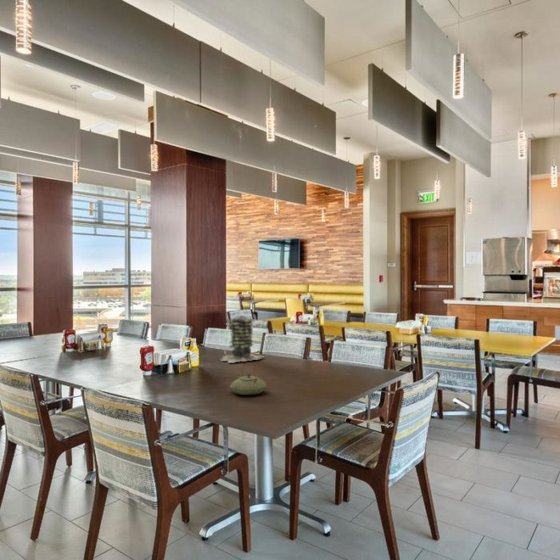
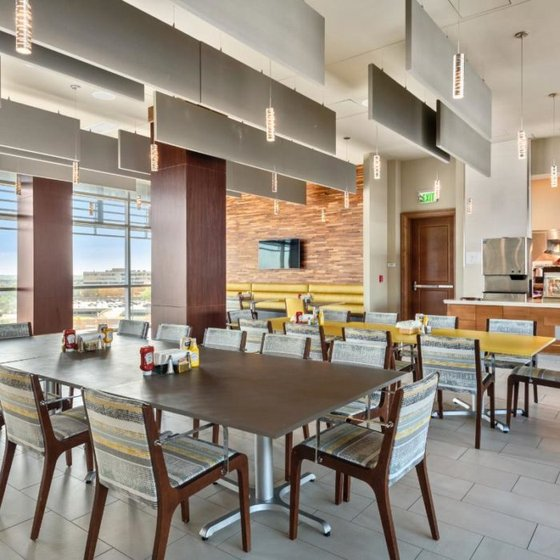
- teapot [229,362,268,396]
- succulent plant [220,315,265,364]
